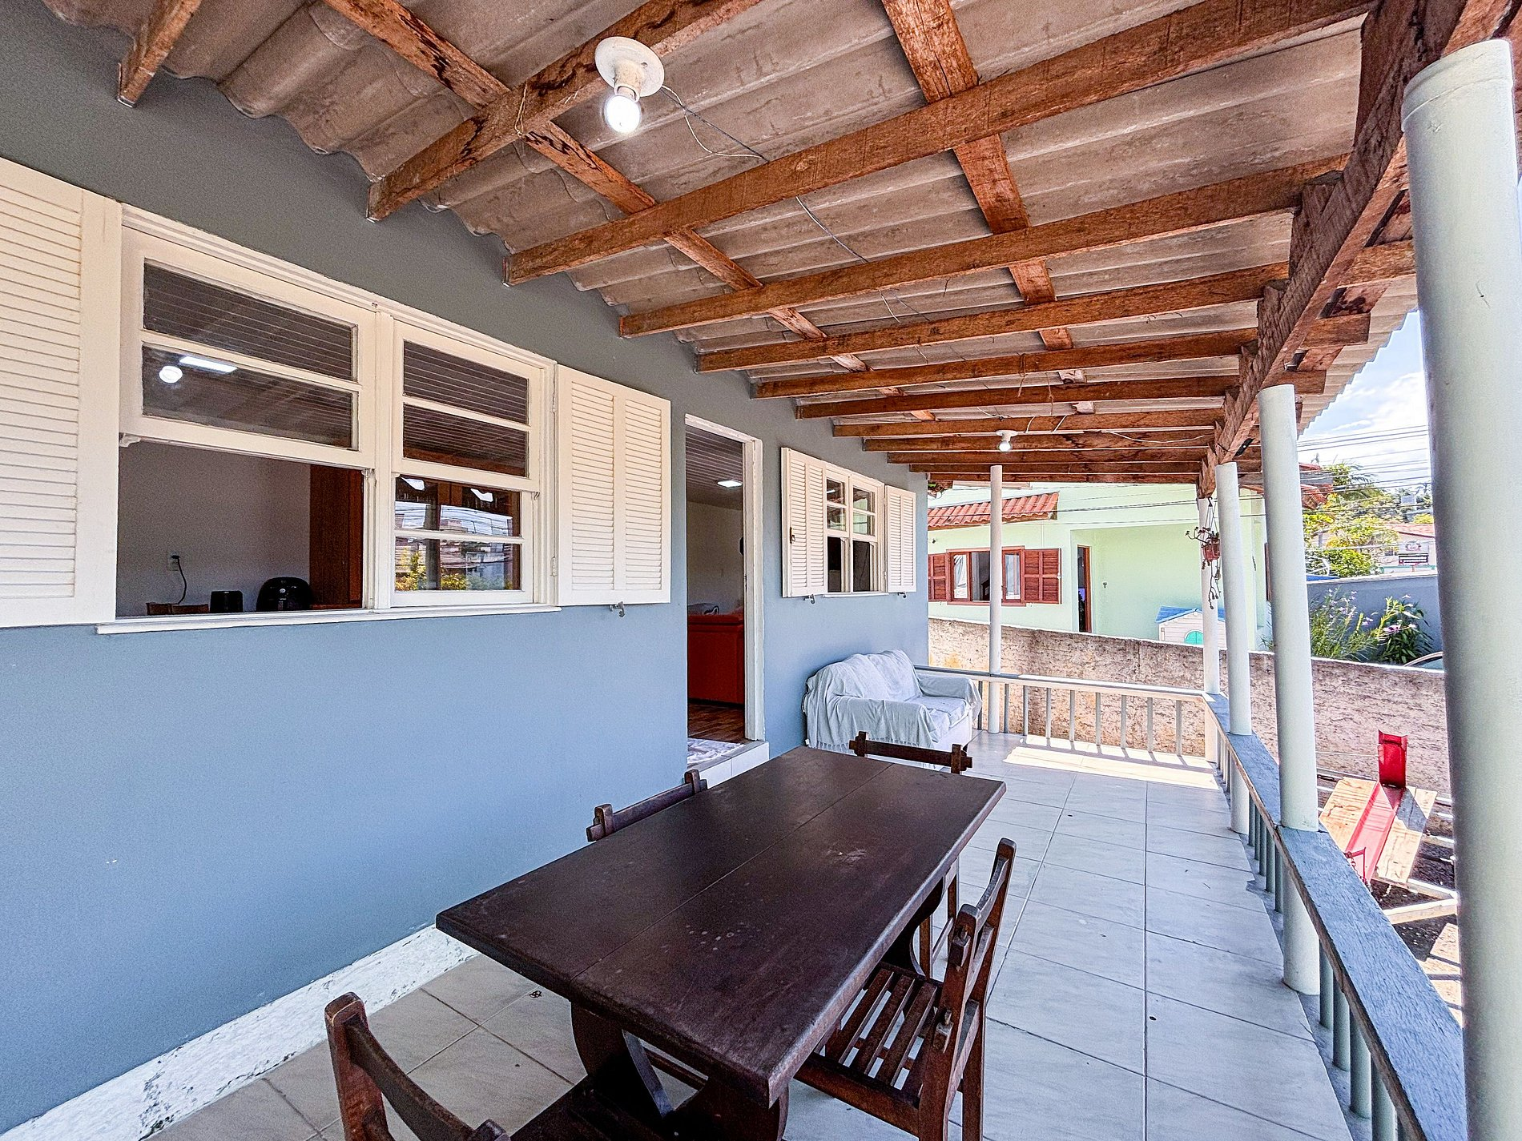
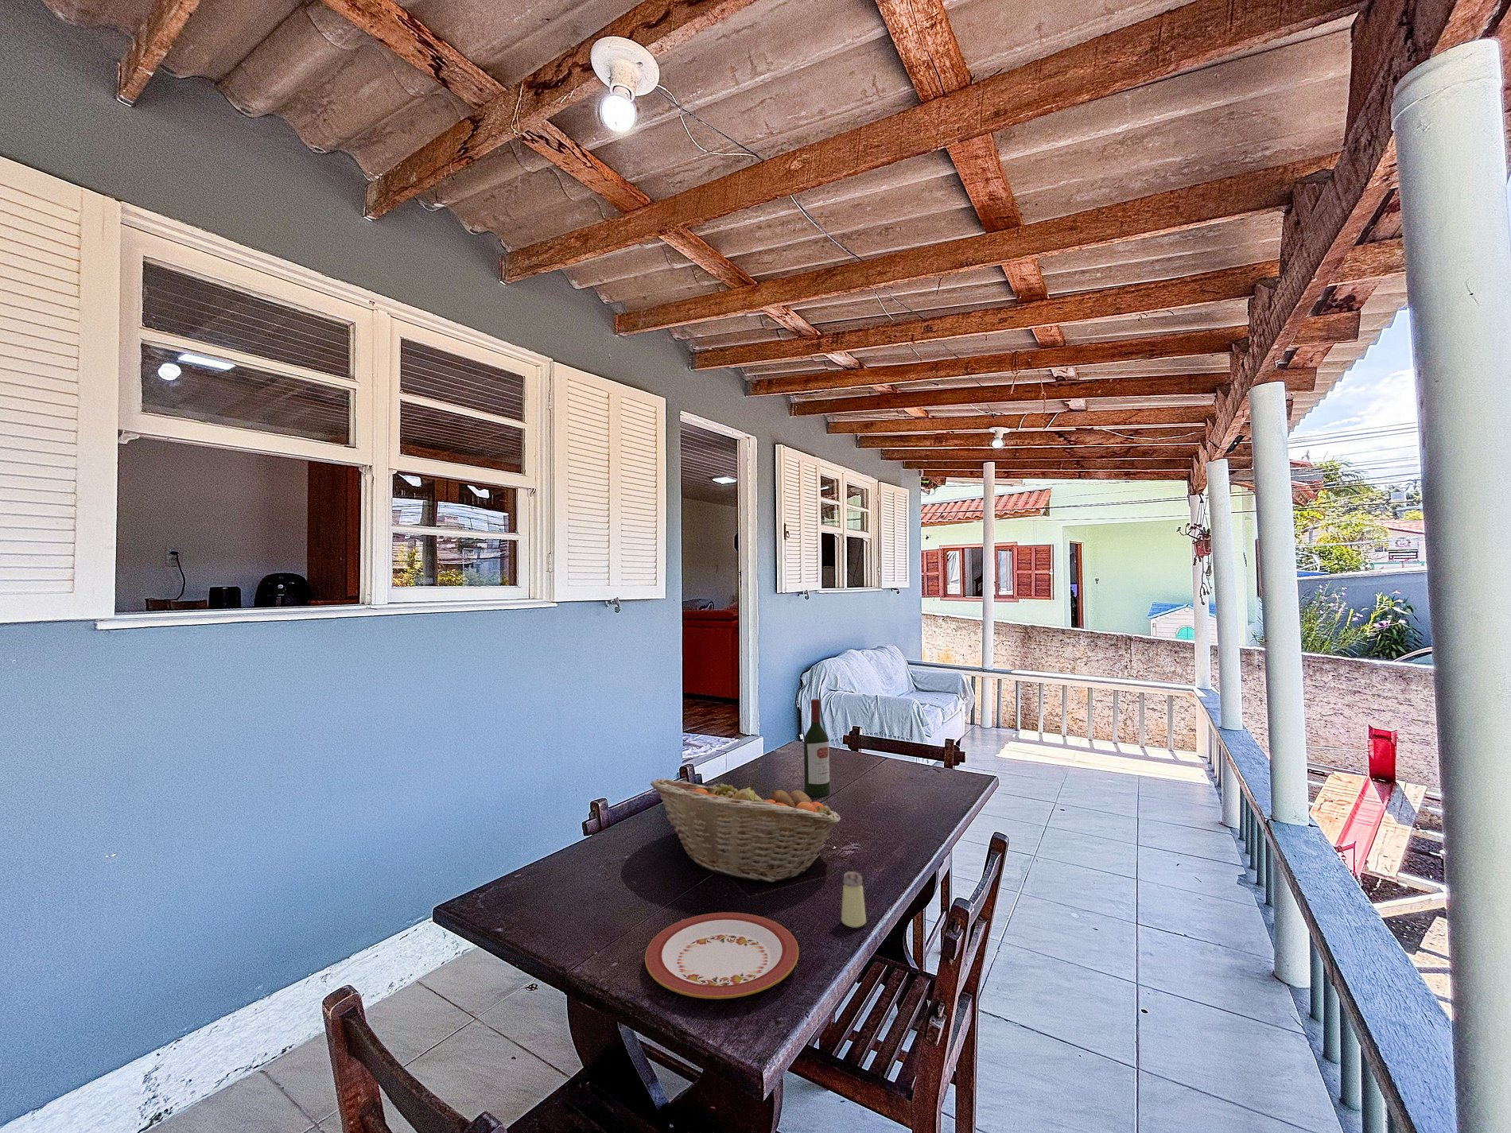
+ wine bottle [803,699,830,797]
+ fruit basket [650,777,841,883]
+ plate [644,912,800,1000]
+ saltshaker [841,871,867,928]
